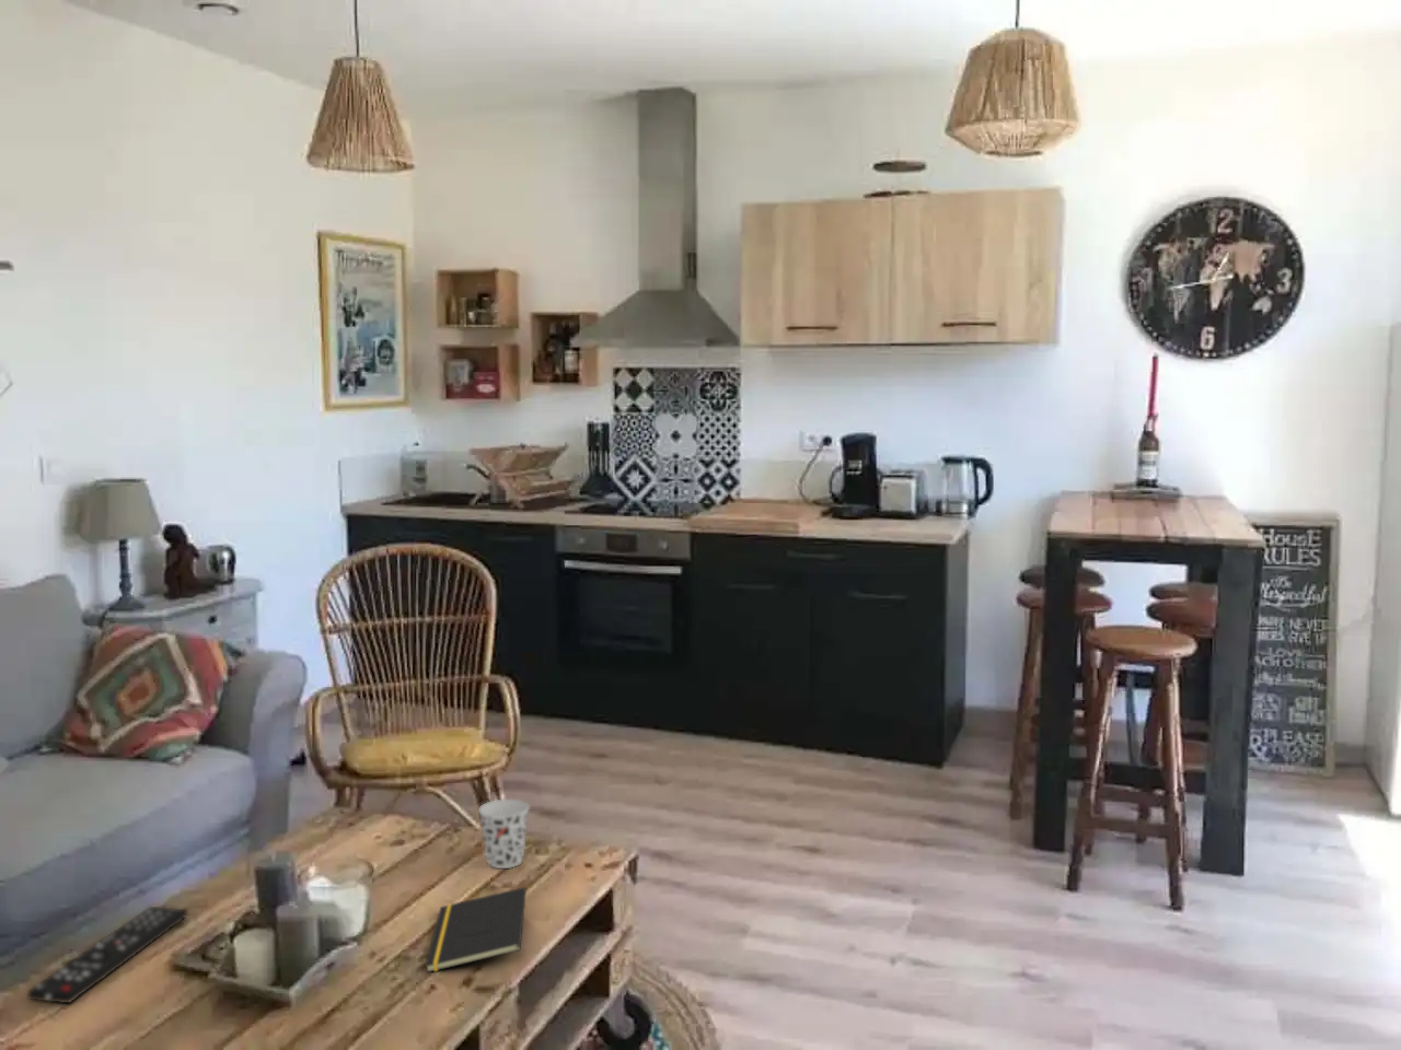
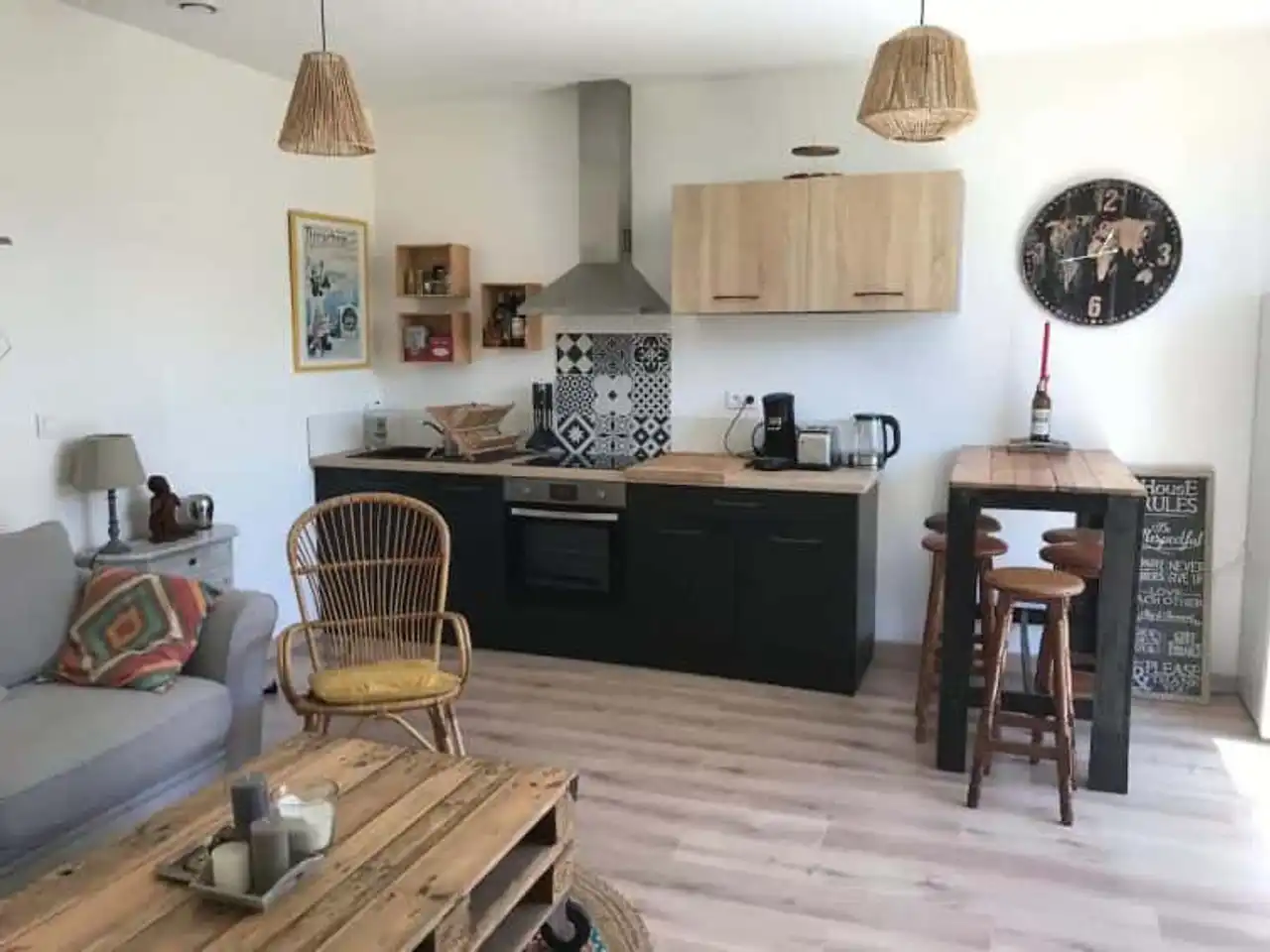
- cup [478,799,531,869]
- notepad [425,886,527,974]
- remote control [26,906,188,1004]
